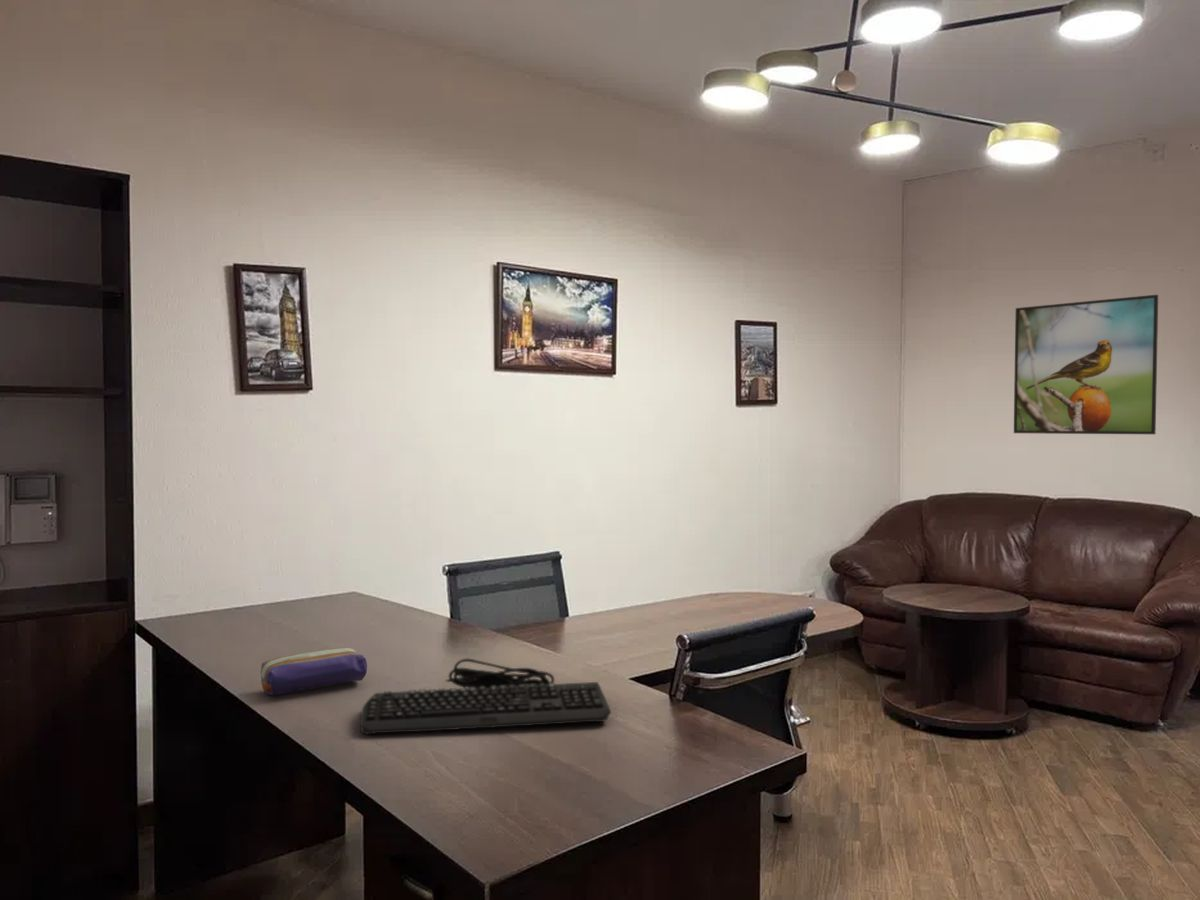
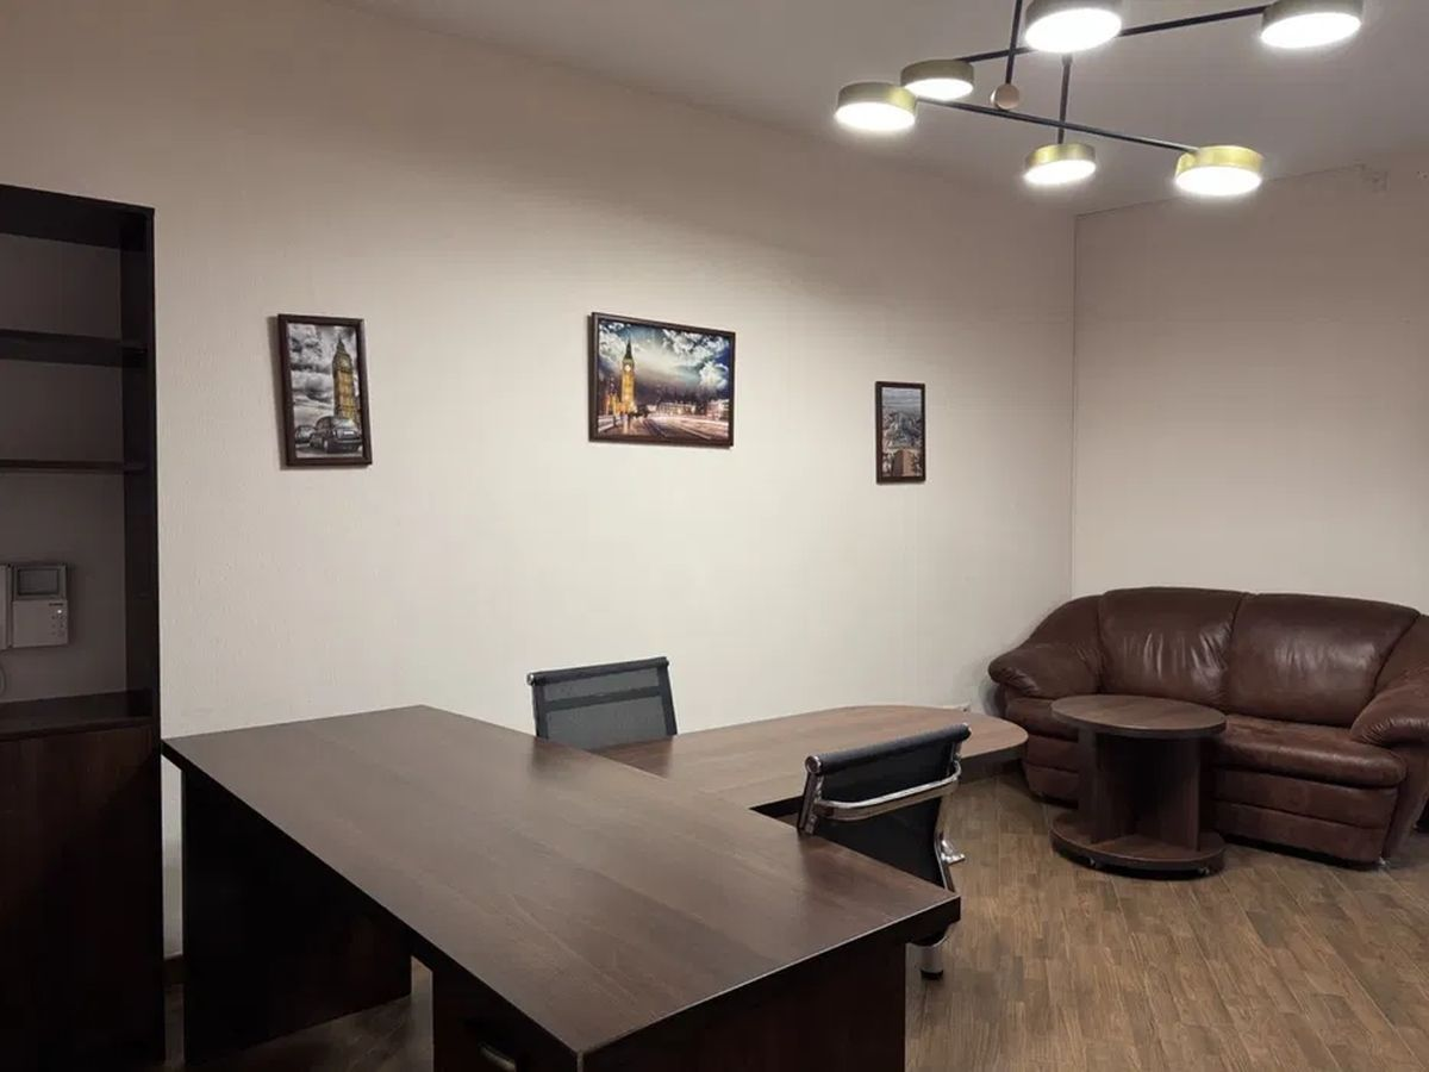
- pencil case [260,646,368,696]
- keyboard [359,657,612,735]
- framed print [1013,294,1159,435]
